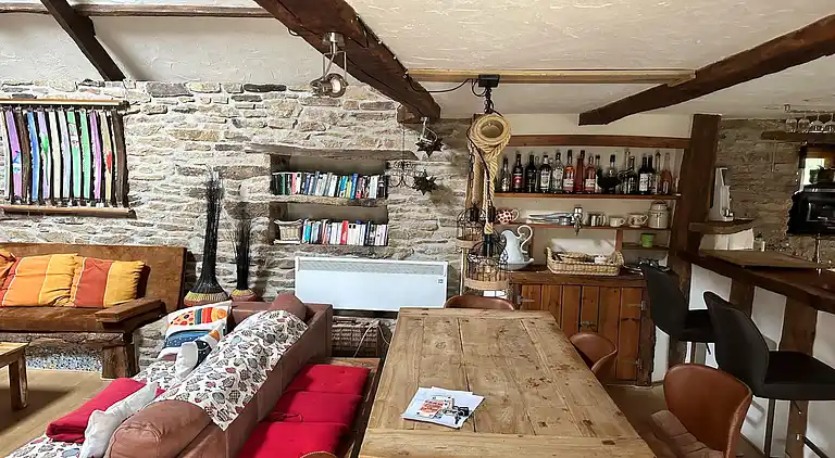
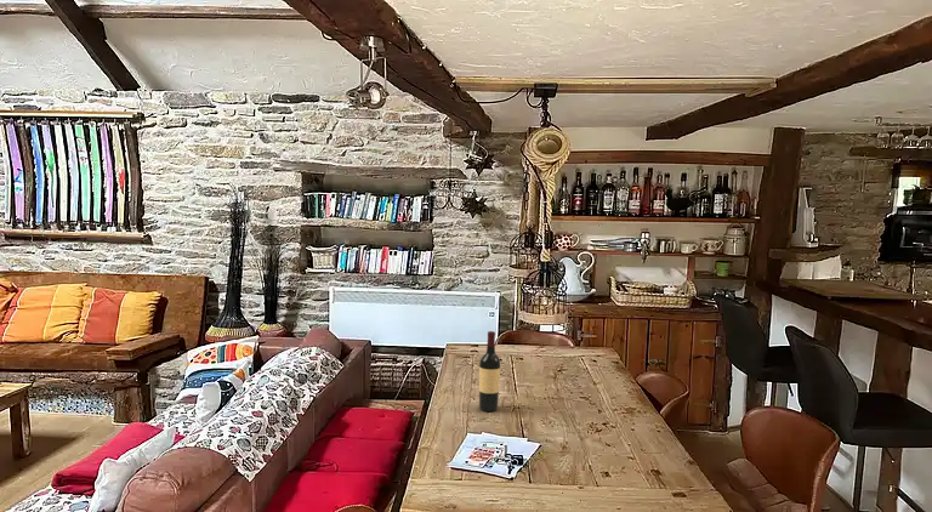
+ wine bottle [478,330,501,413]
